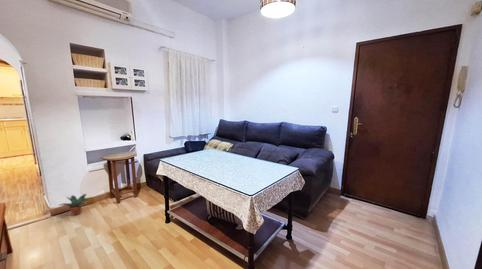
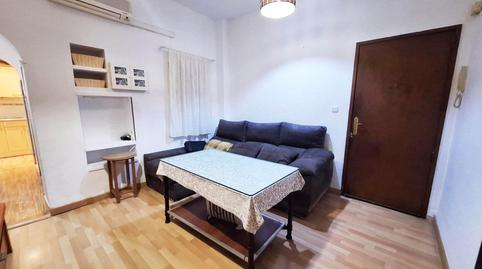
- potted plant [57,193,92,217]
